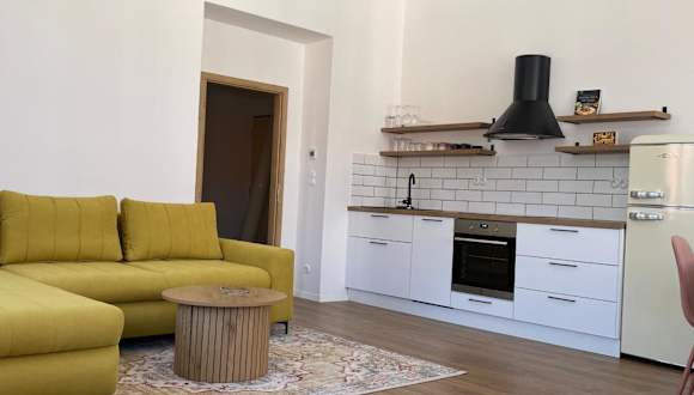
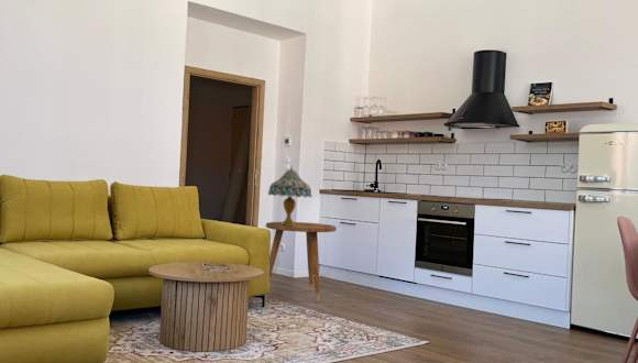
+ table lamp [267,166,312,226]
+ side table [265,221,338,304]
